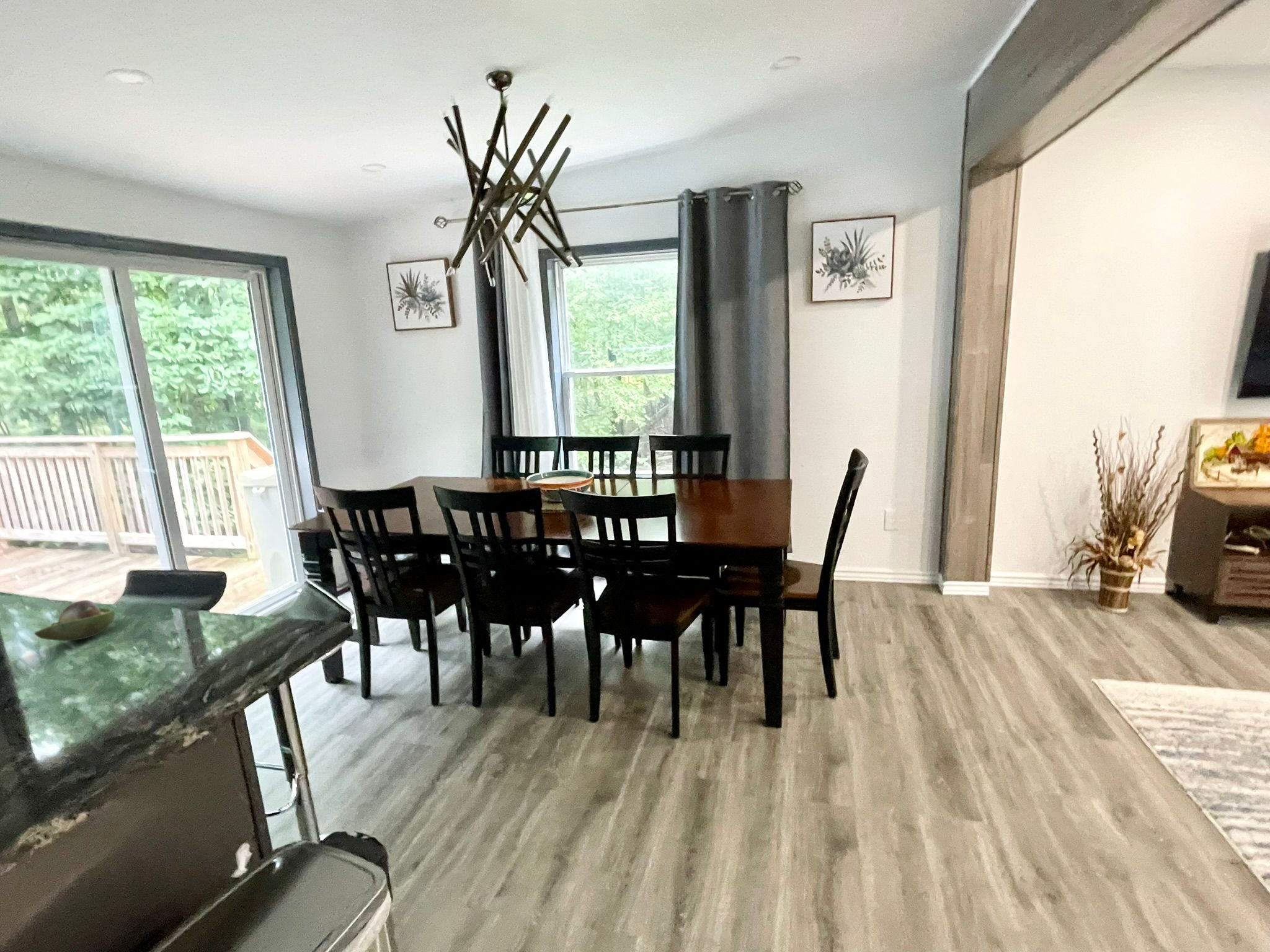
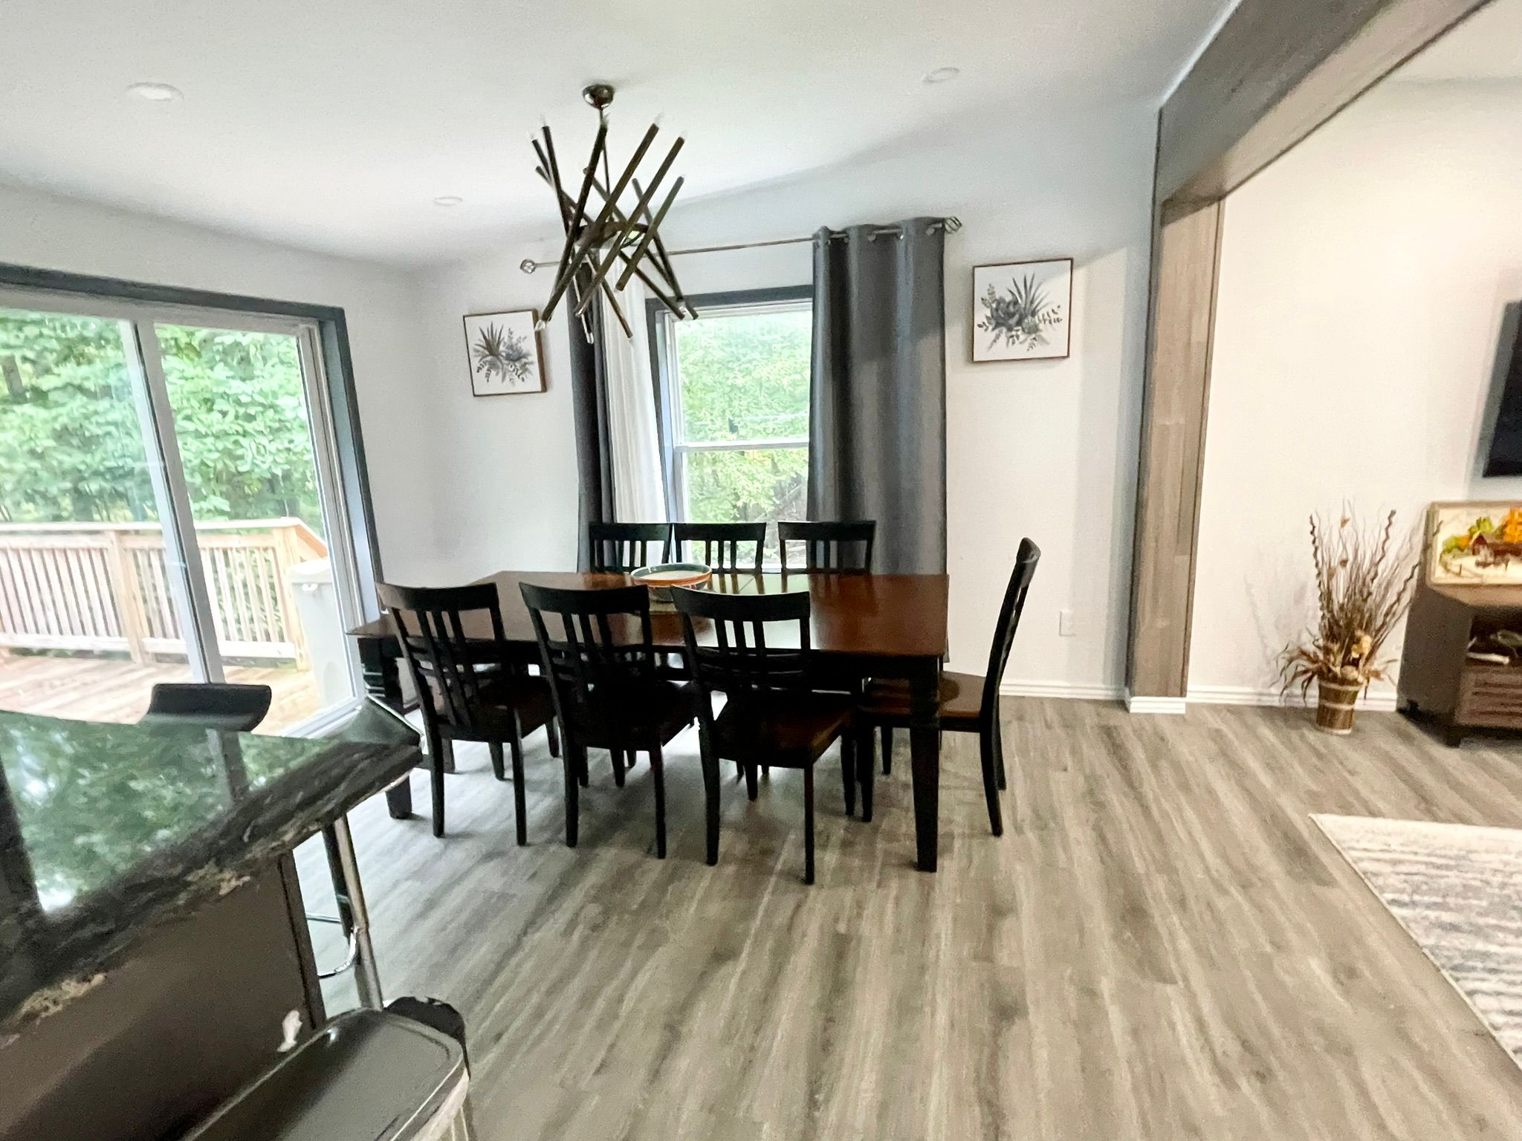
- fruit [34,599,115,641]
